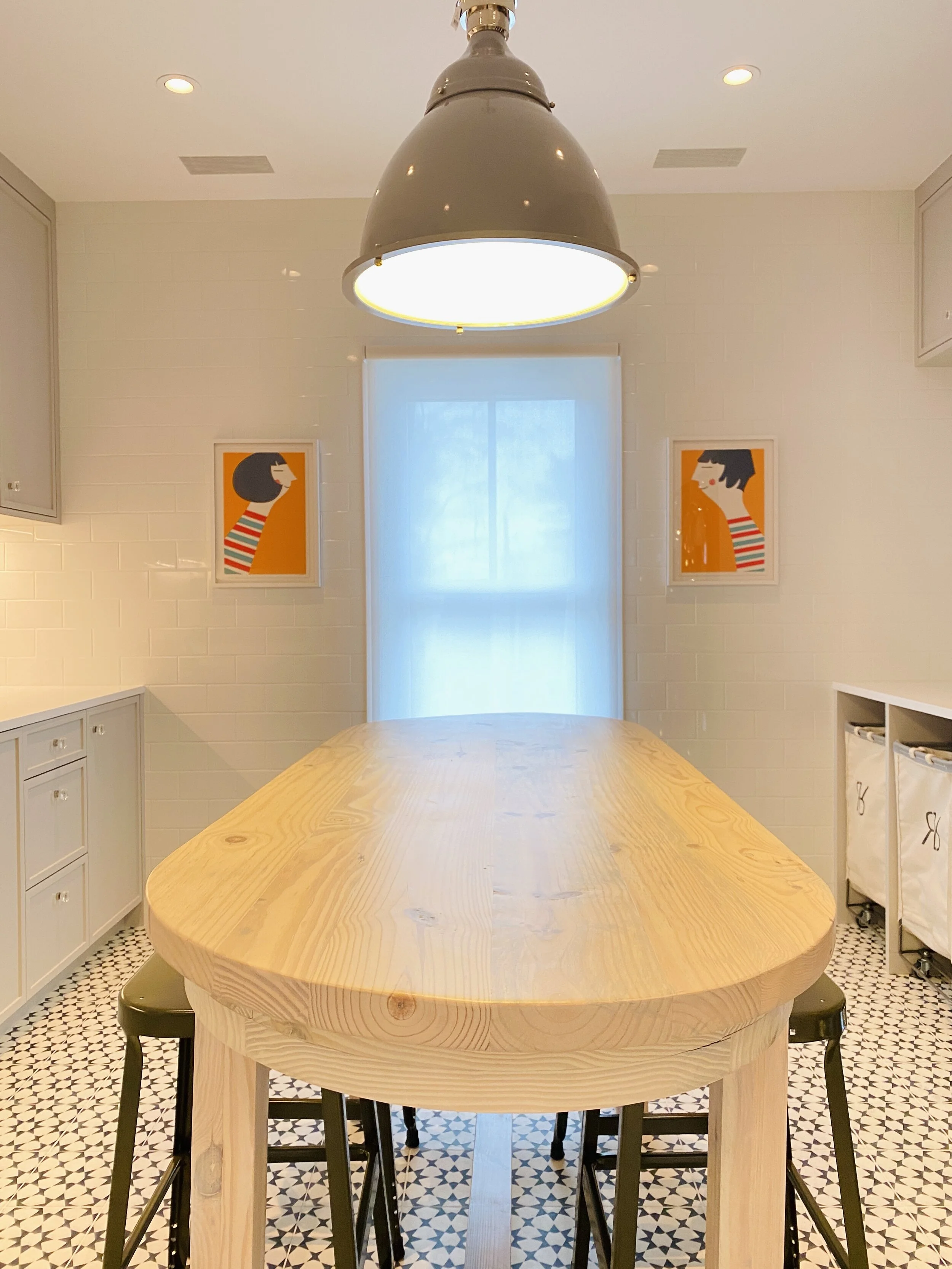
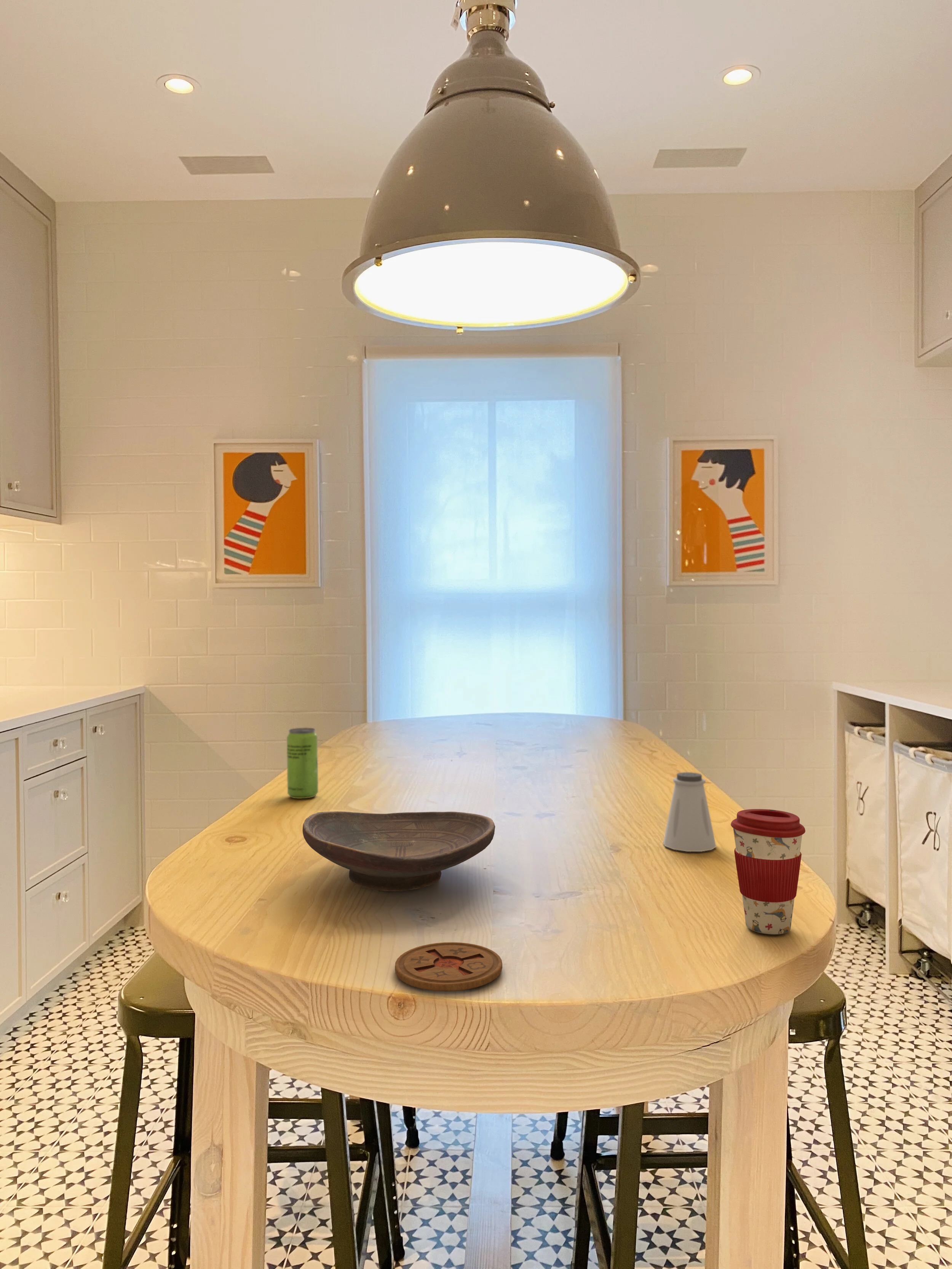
+ saltshaker [663,772,717,852]
+ decorative bowl [302,811,495,892]
+ coffee cup [730,809,806,935]
+ coaster [395,942,503,992]
+ beverage can [286,727,319,799]
